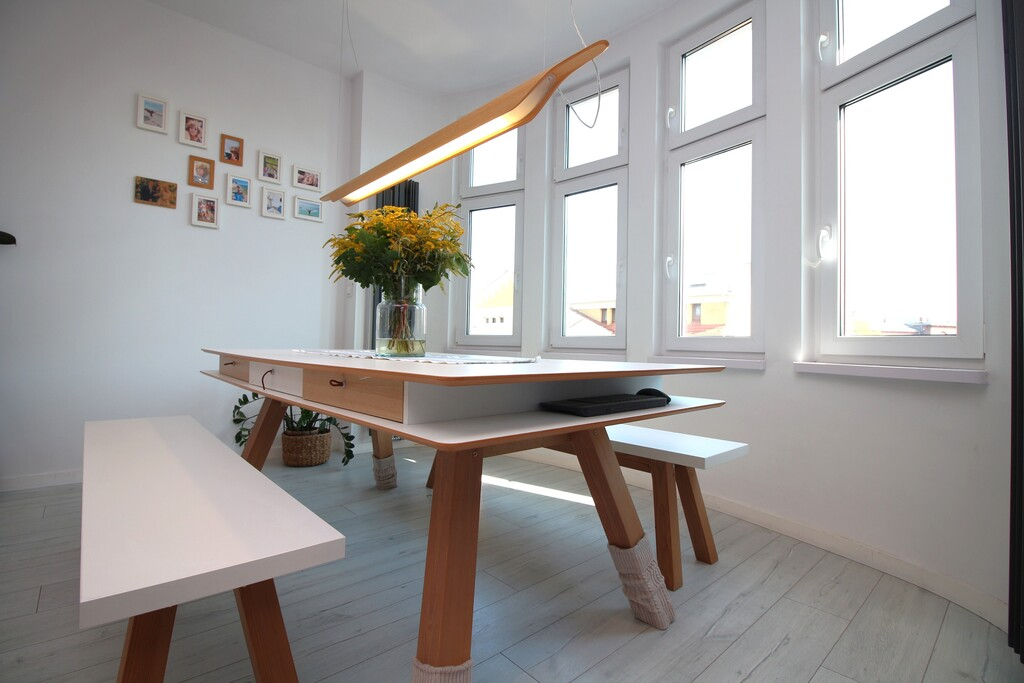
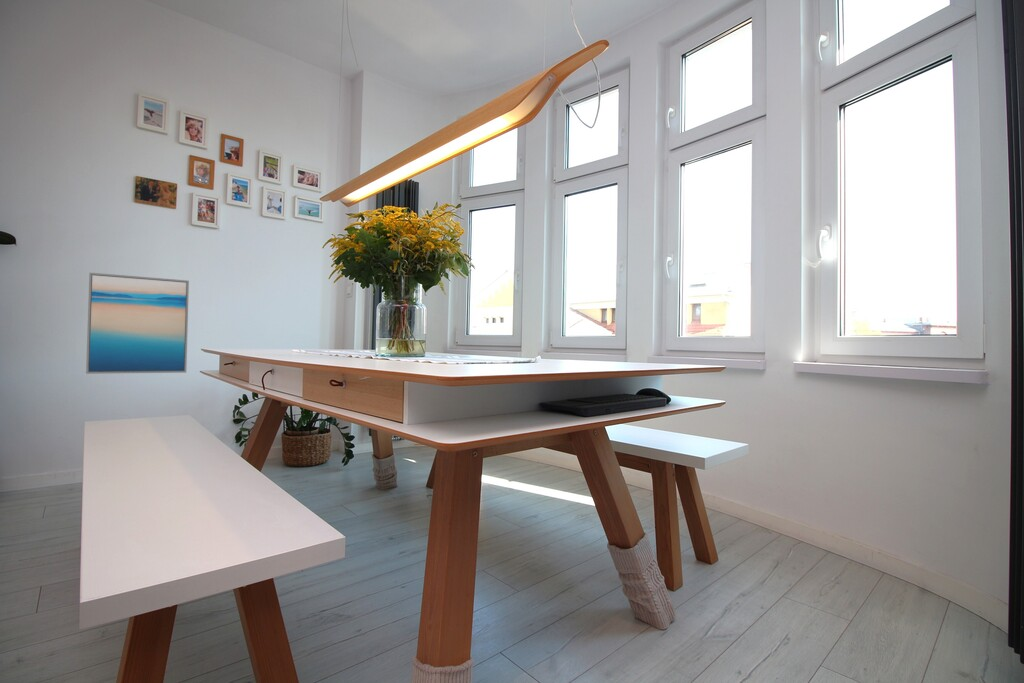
+ wall art [85,272,190,375]
